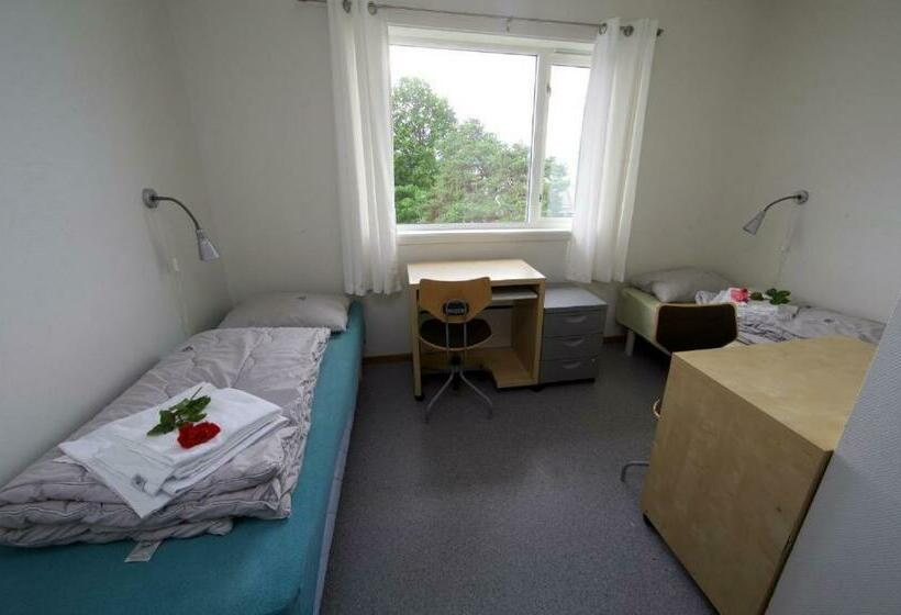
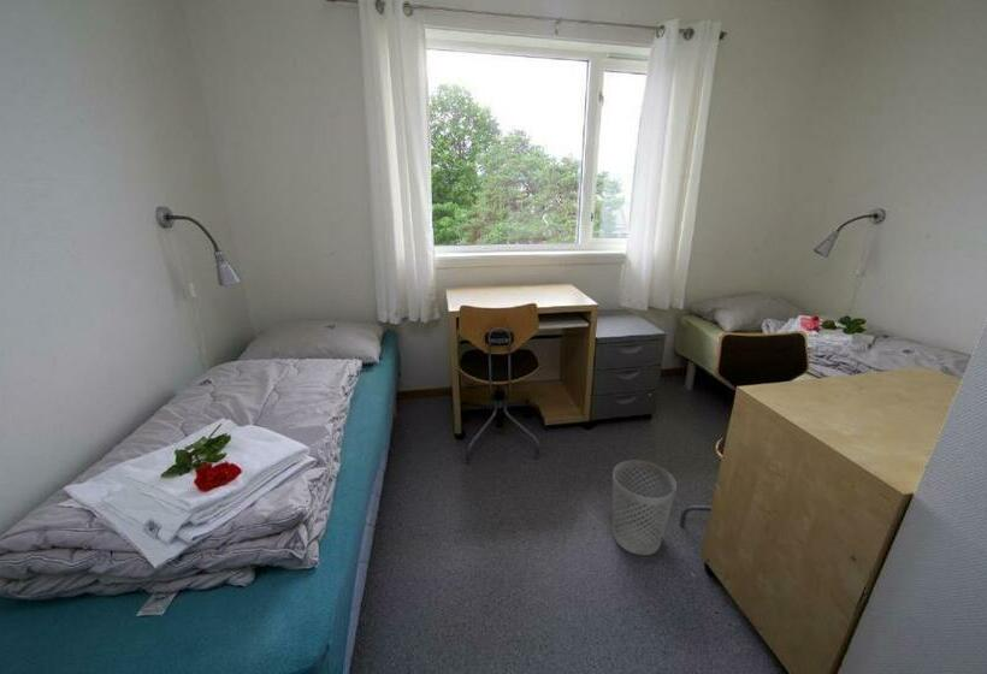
+ wastebasket [611,459,678,556]
